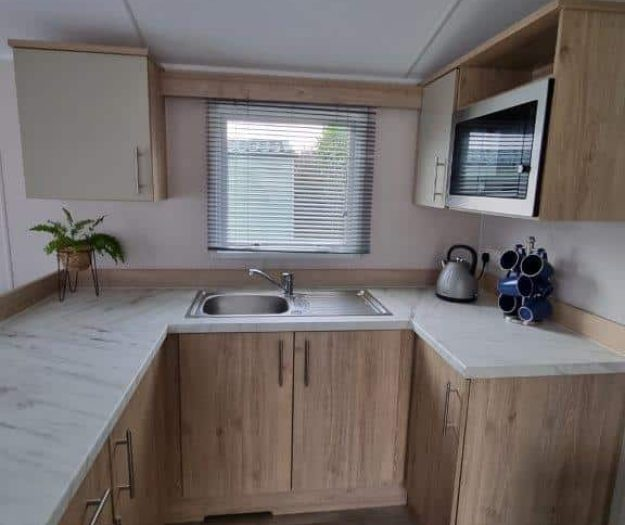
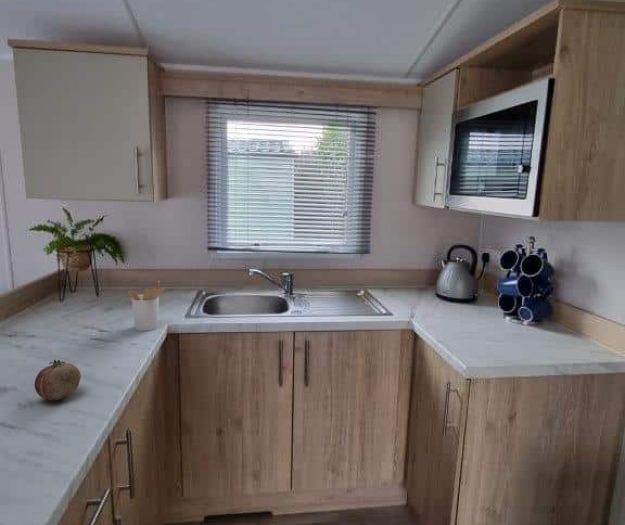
+ fruit [34,358,82,401]
+ utensil holder [127,279,166,332]
